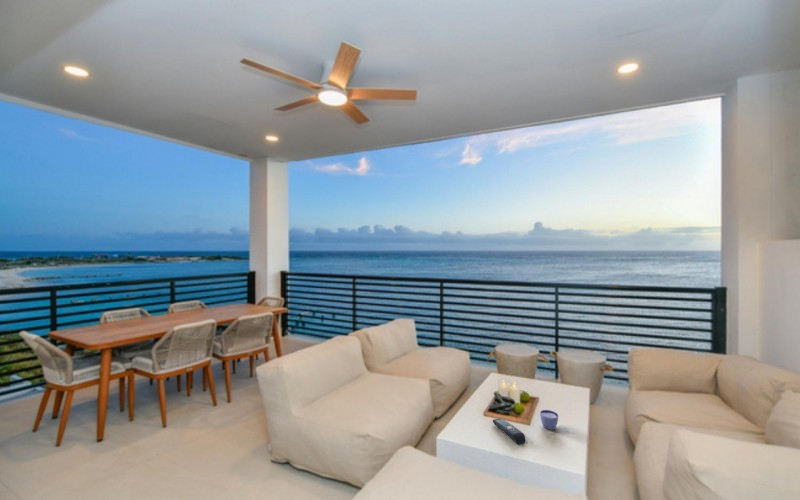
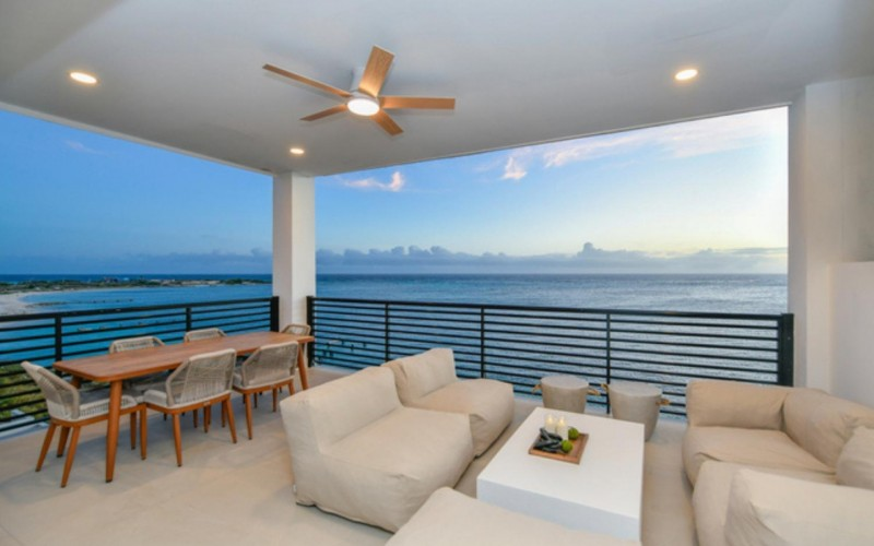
- remote control [492,417,526,445]
- cup [539,409,559,431]
